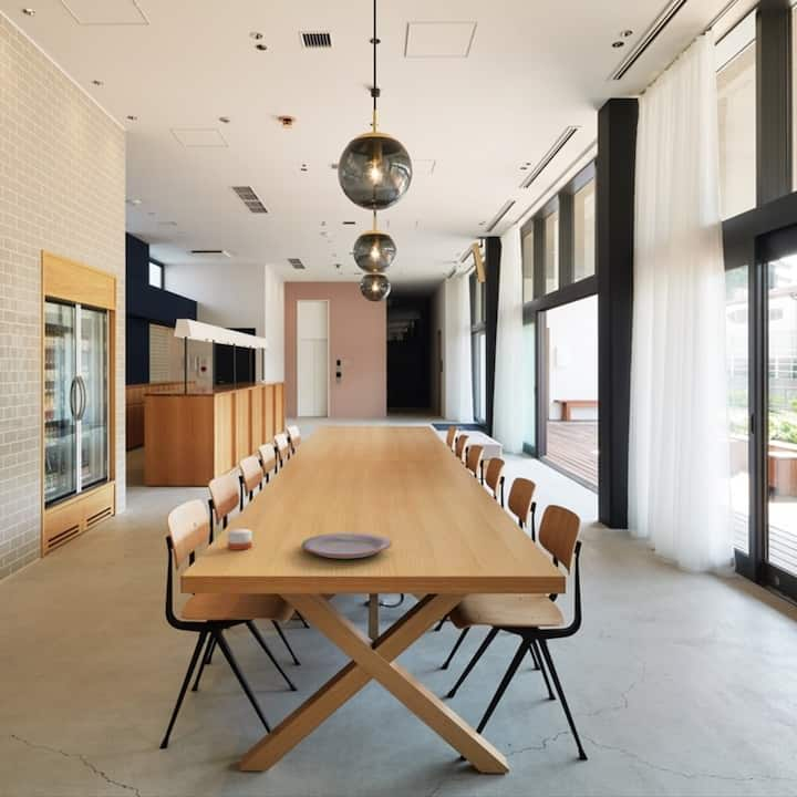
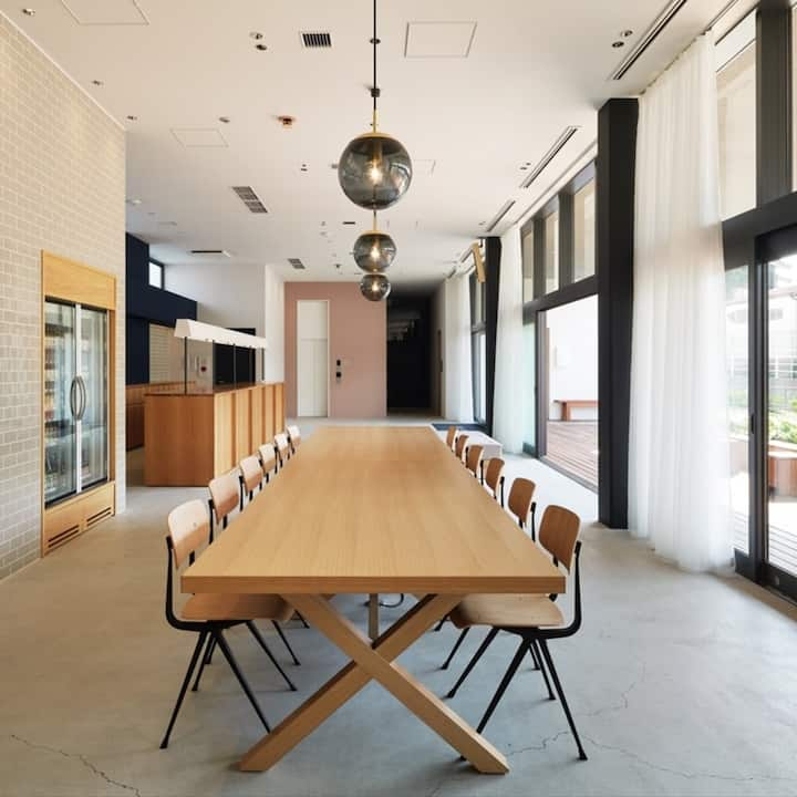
- candle [227,526,252,551]
- plate [300,531,393,559]
